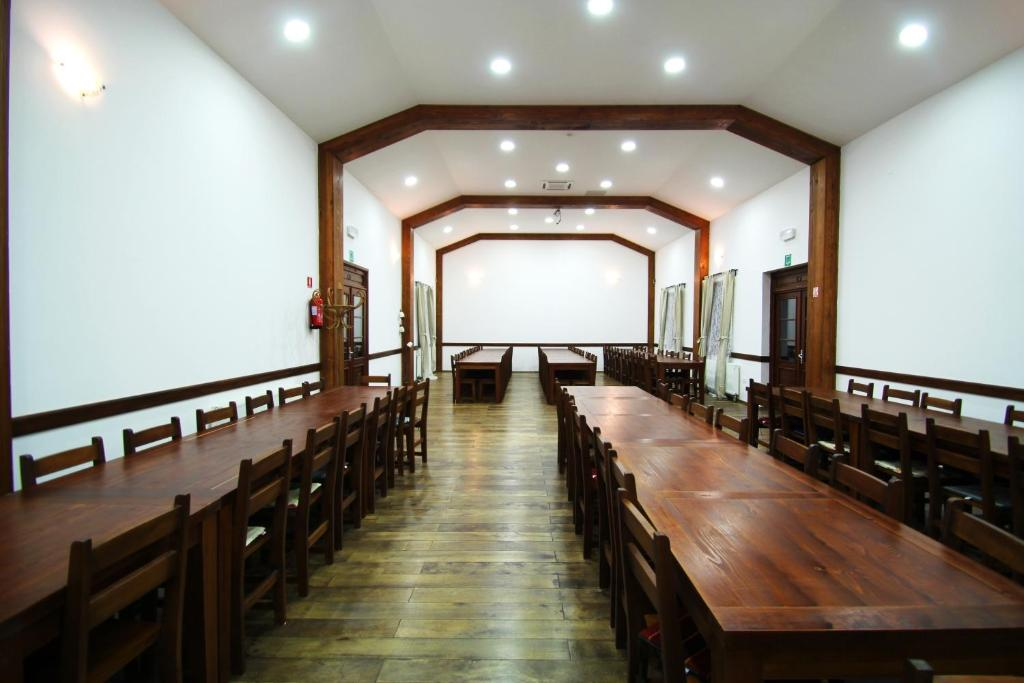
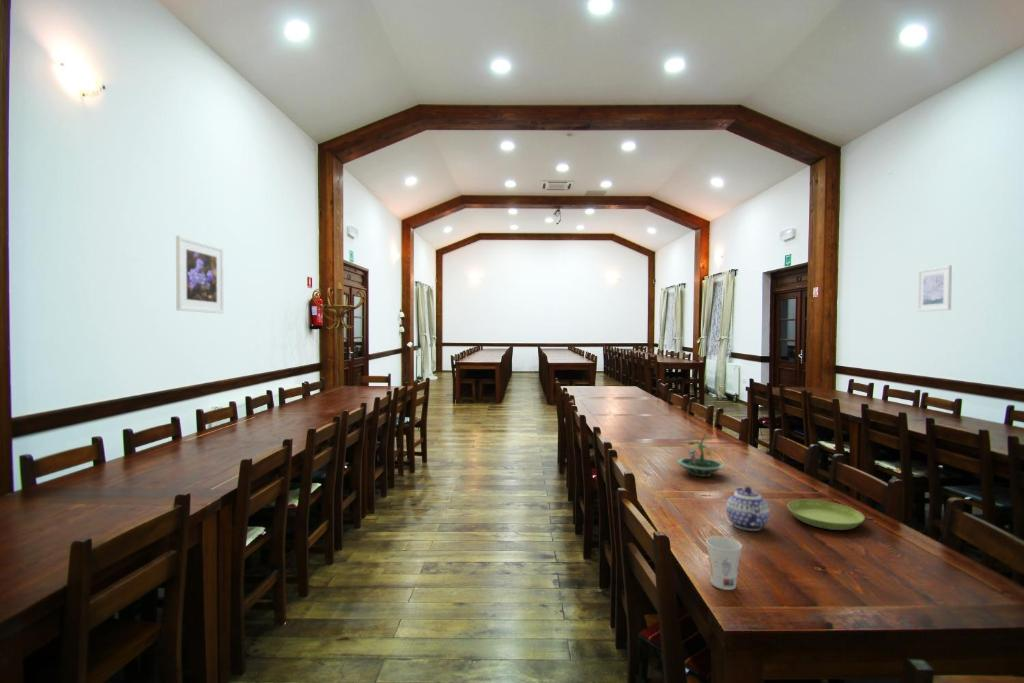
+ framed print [175,235,225,314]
+ saucer [786,499,866,531]
+ teapot [725,486,771,532]
+ terrarium [675,428,726,478]
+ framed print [916,264,953,313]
+ cup [705,535,743,591]
